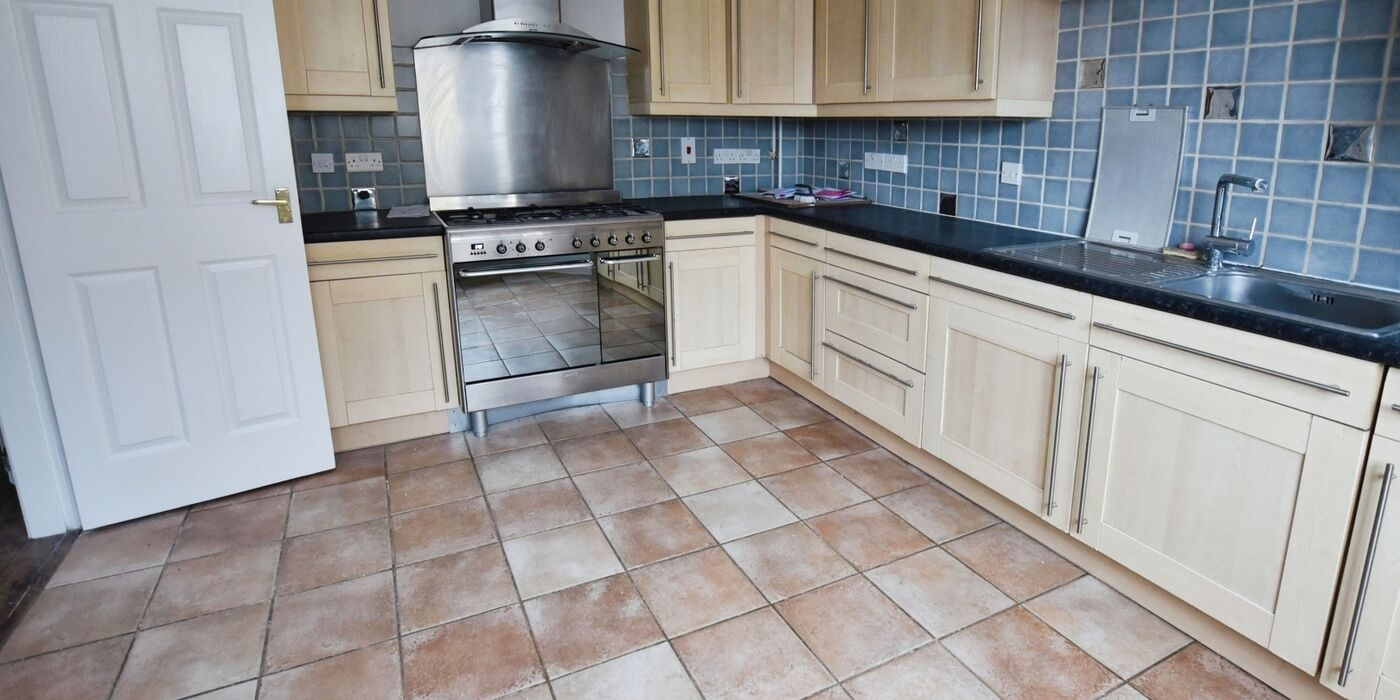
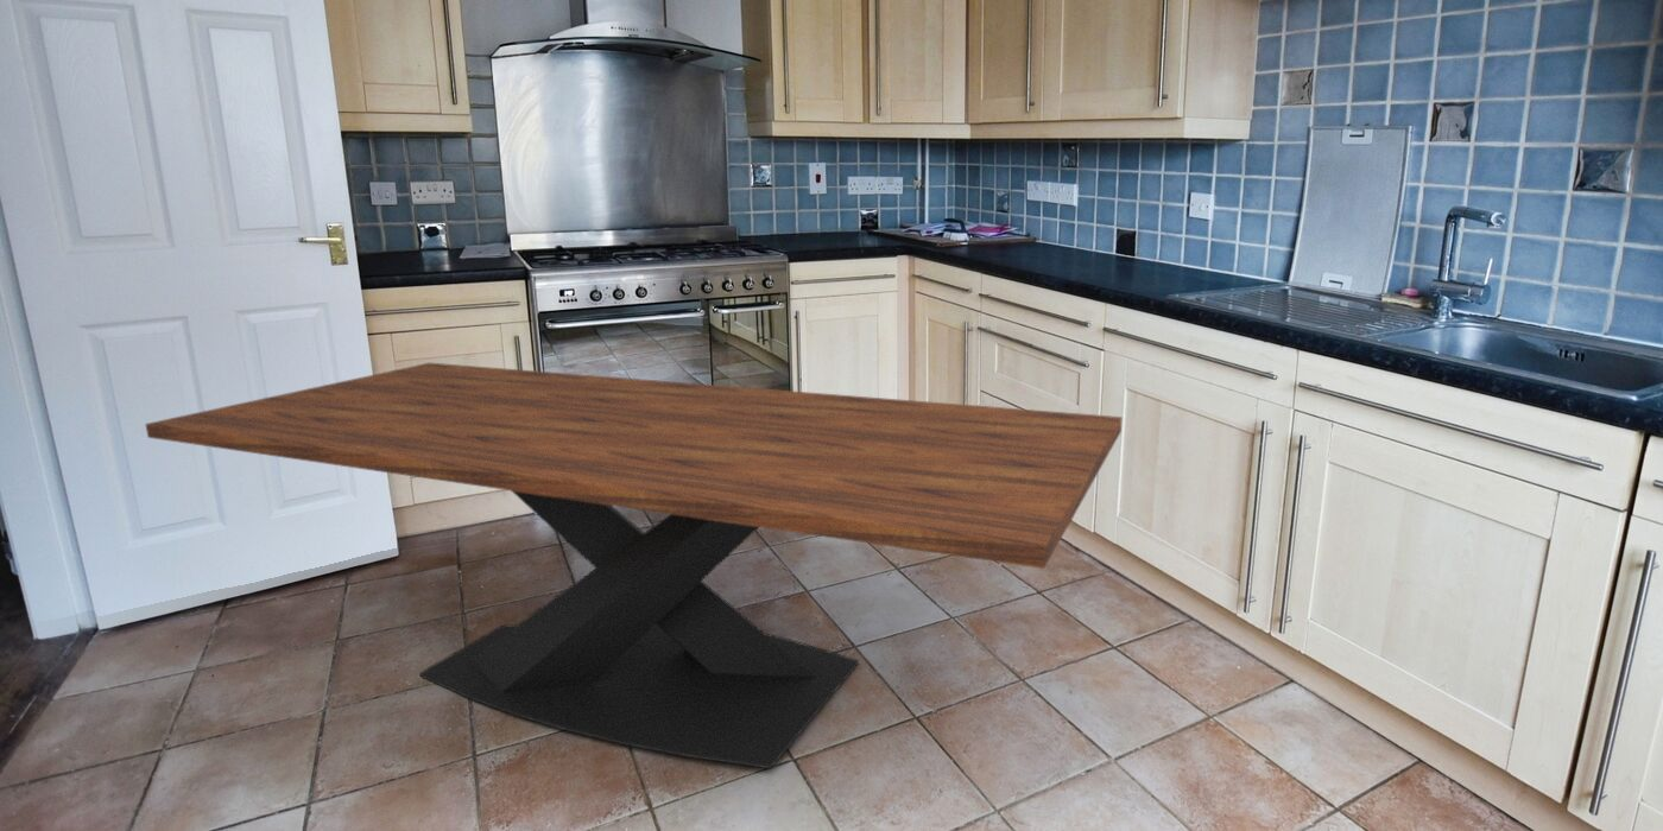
+ dining table [144,362,1124,769]
